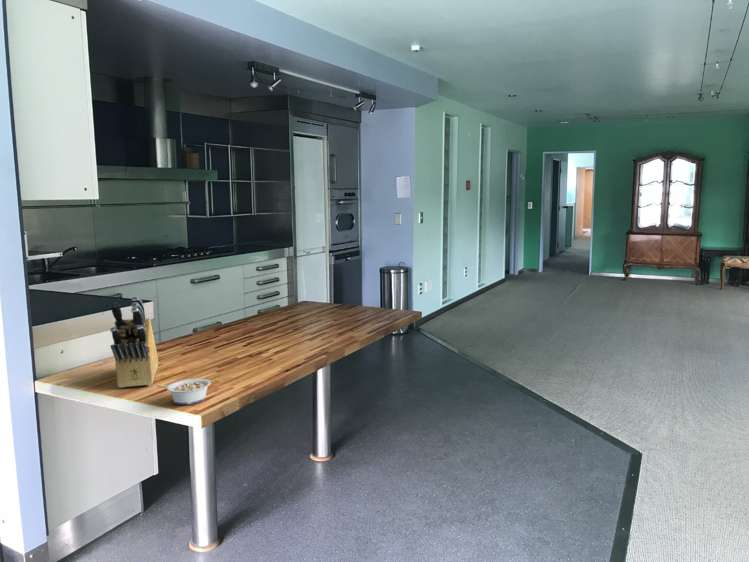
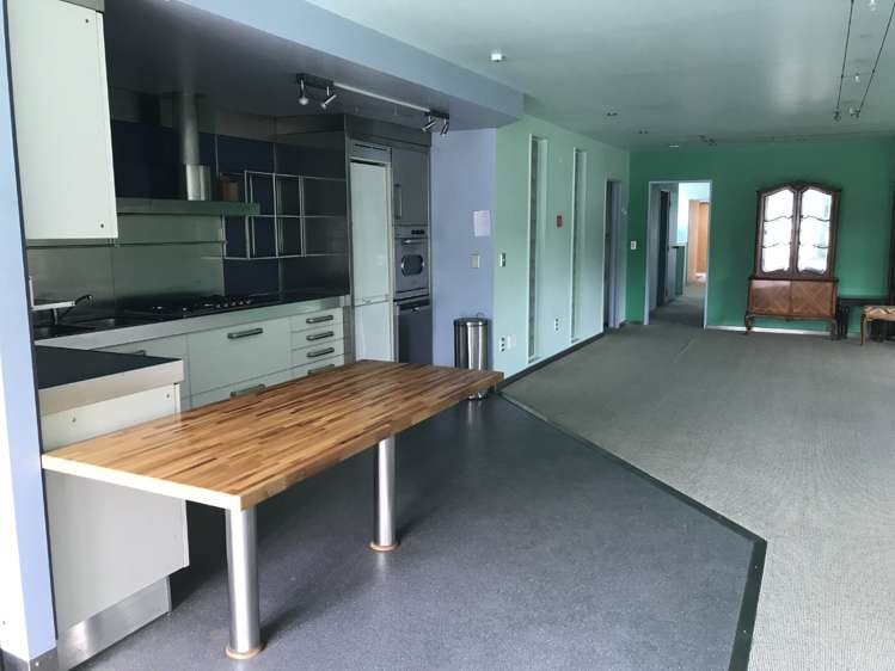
- legume [156,378,212,406]
- knife block [109,295,159,389]
